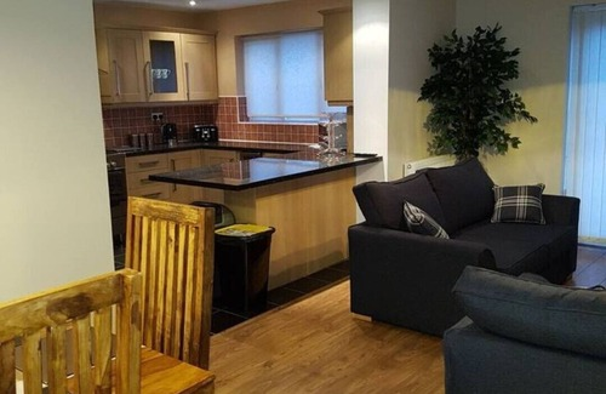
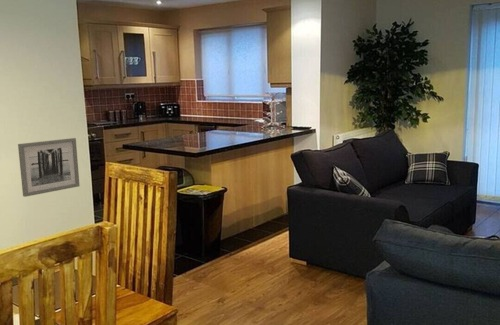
+ wall art [17,137,81,198]
